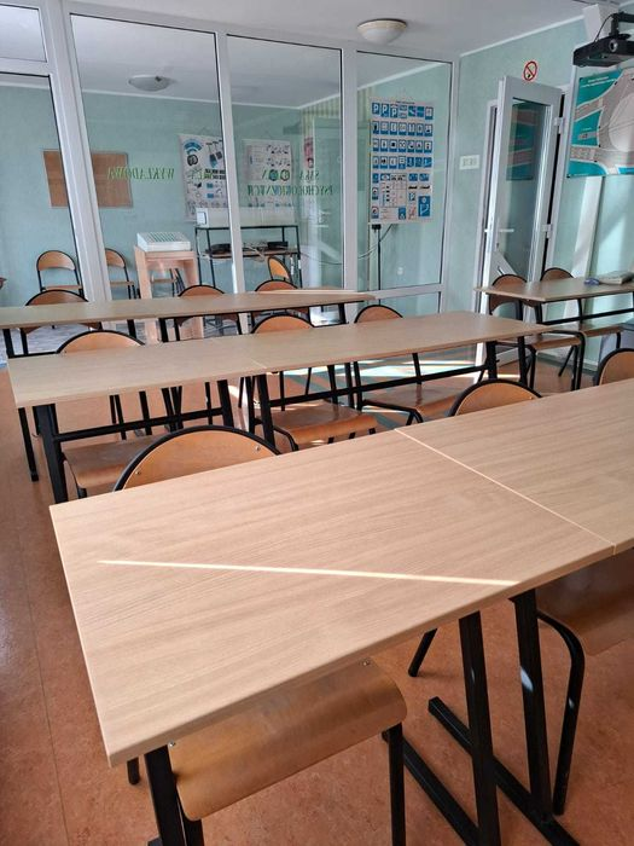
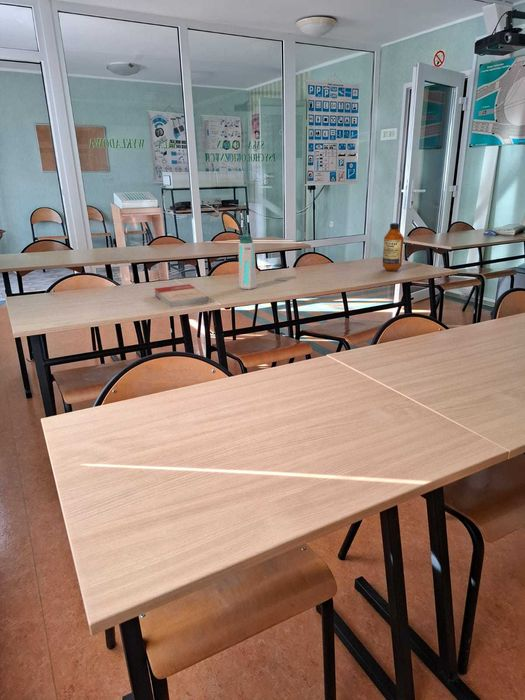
+ water bottle [237,234,257,290]
+ book [153,283,211,309]
+ bottle [381,222,405,272]
